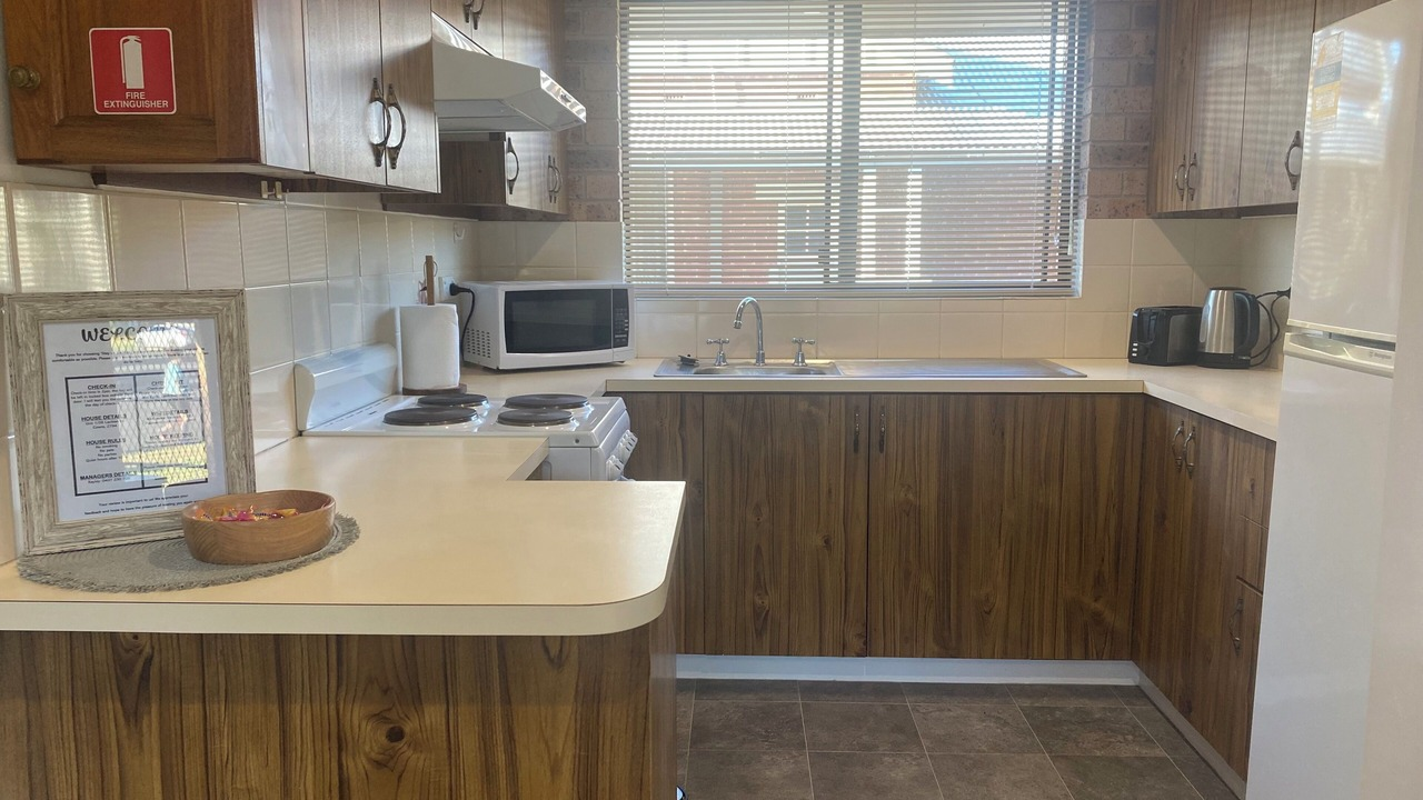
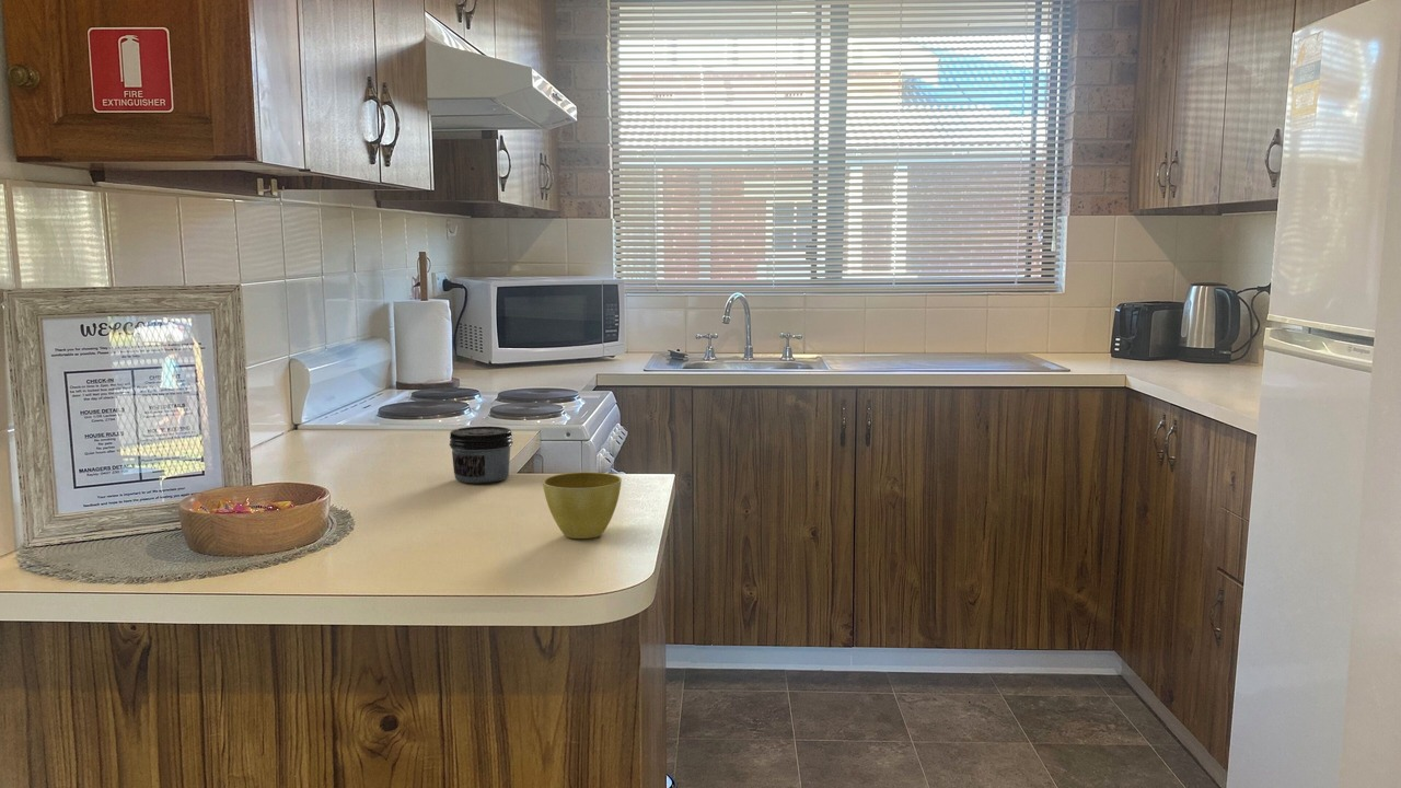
+ flower pot [542,471,623,540]
+ jar [449,426,513,485]
